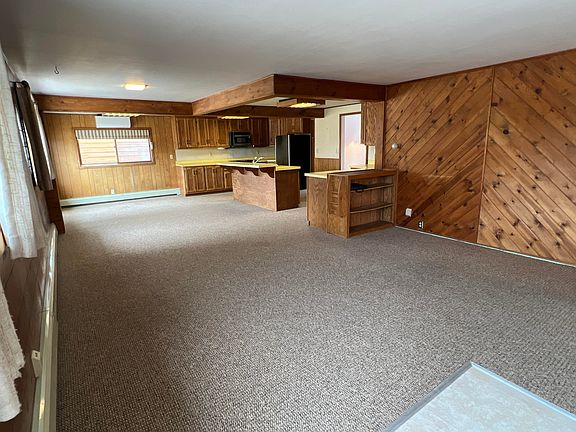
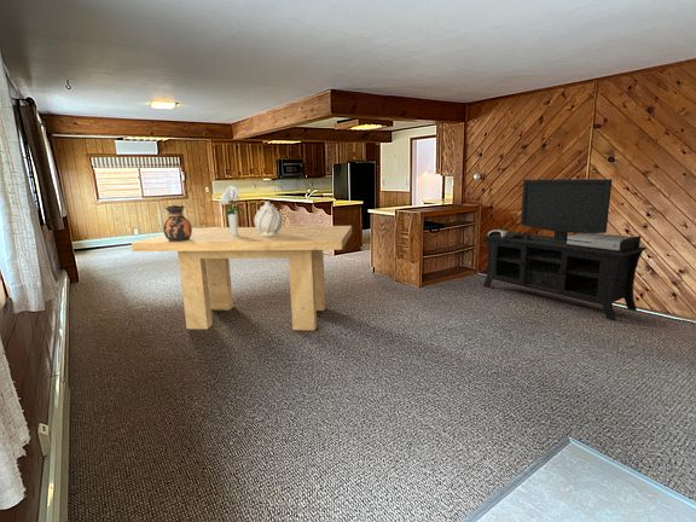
+ lantern [254,201,284,236]
+ bouquet [219,185,240,236]
+ media console [480,178,648,321]
+ ceramic jug [162,204,193,242]
+ dining table [130,225,353,331]
